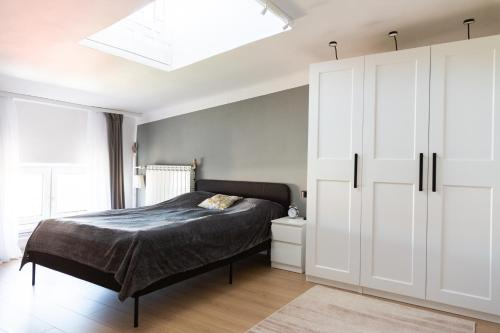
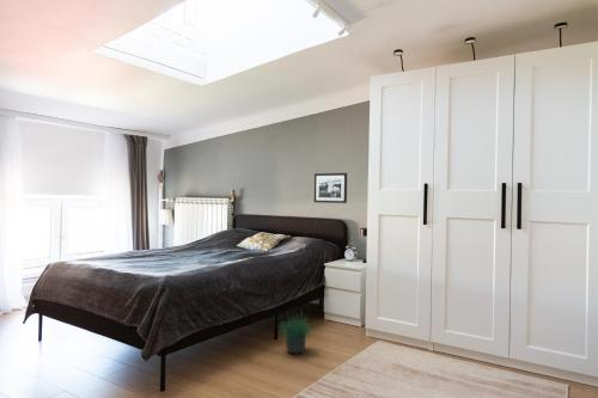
+ potted plant [274,310,319,355]
+ picture frame [313,172,348,204]
